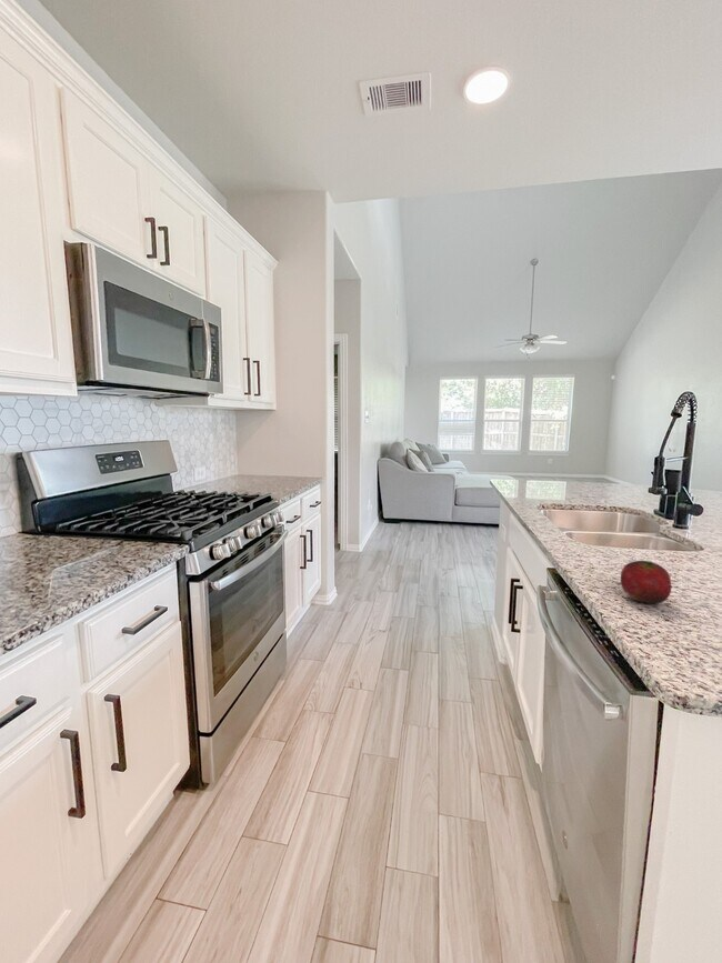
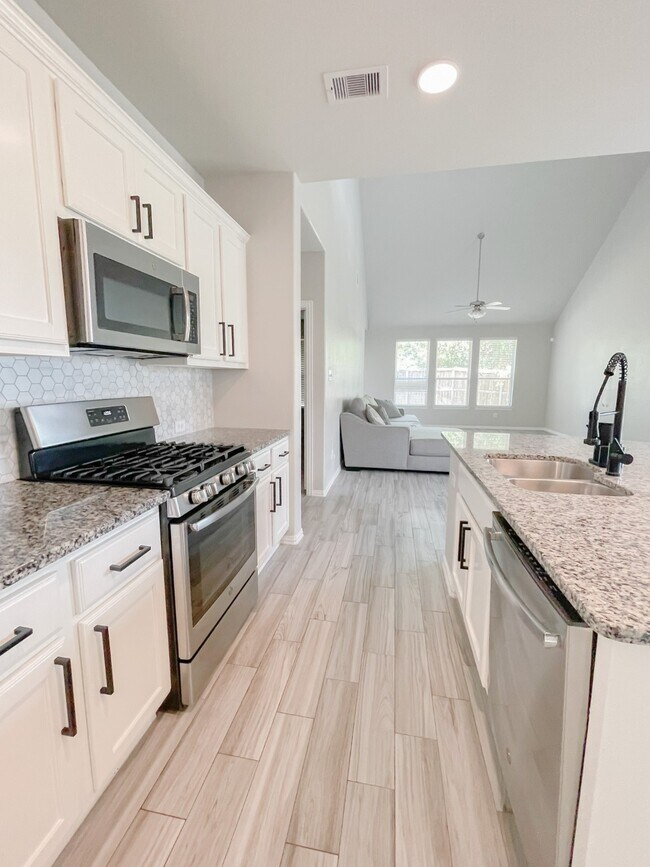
- fruit [620,560,672,604]
